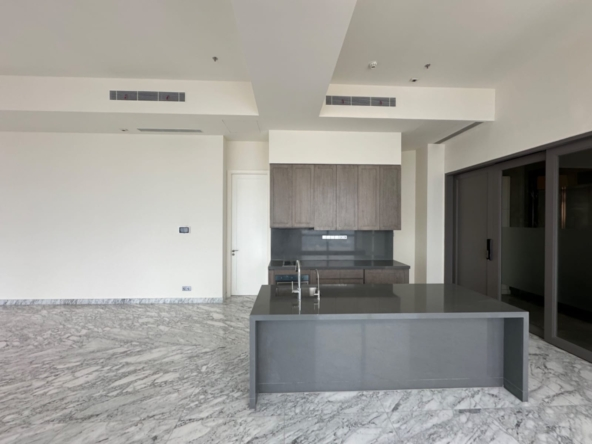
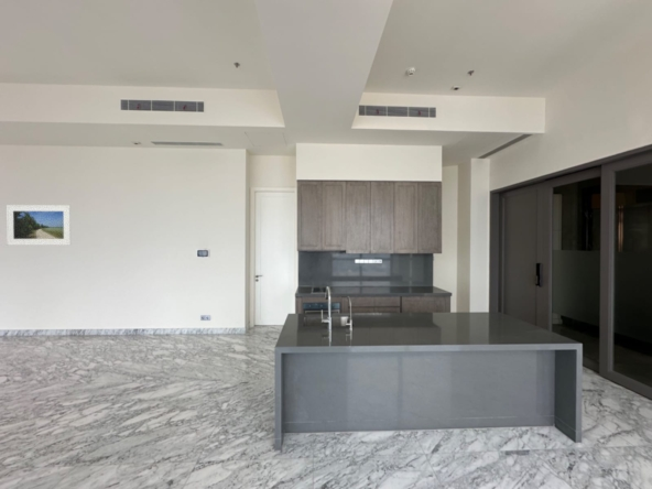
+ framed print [6,204,72,246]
